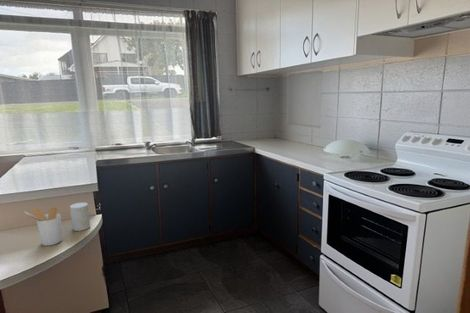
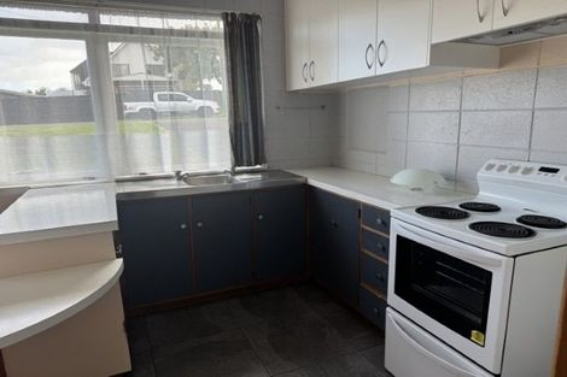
- utensil holder [23,206,63,247]
- cup [69,202,91,232]
